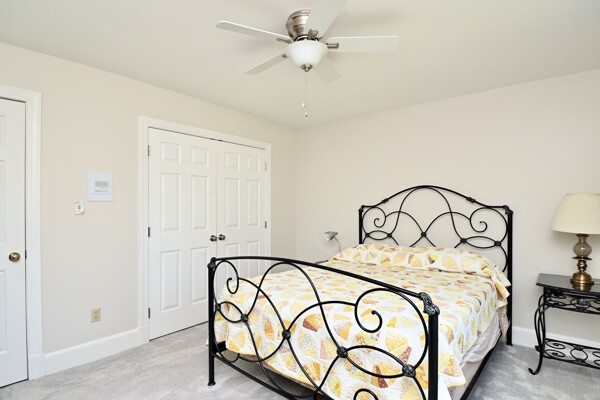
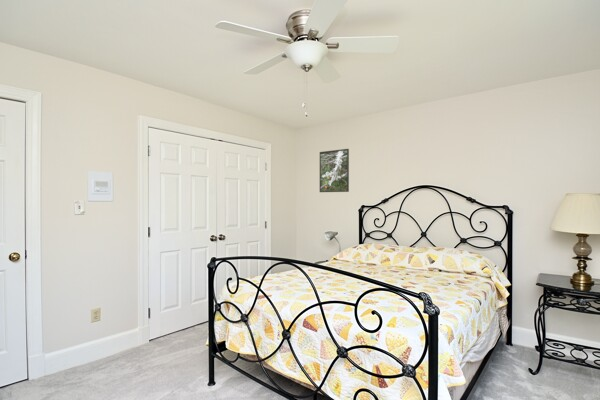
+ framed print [319,148,350,193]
